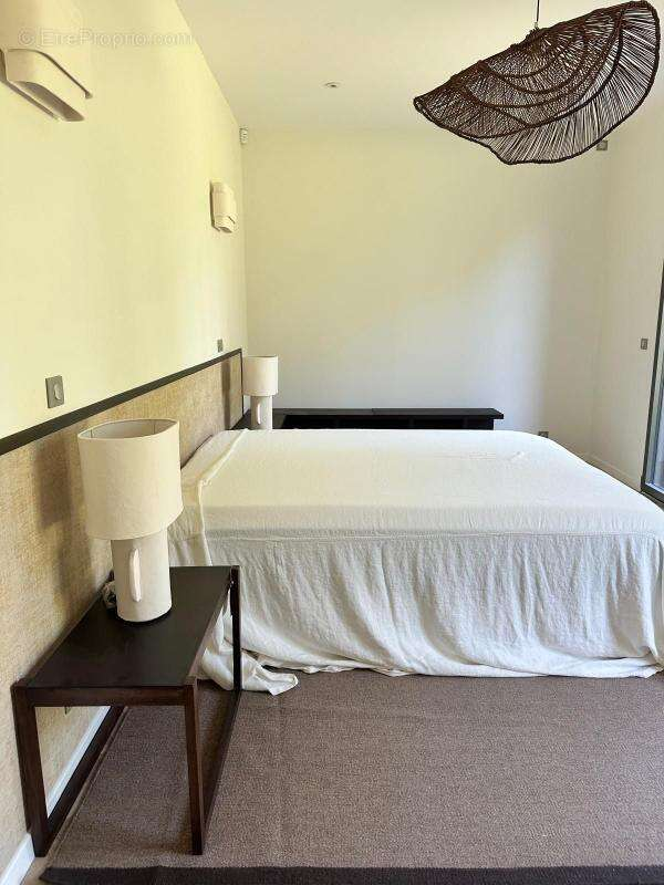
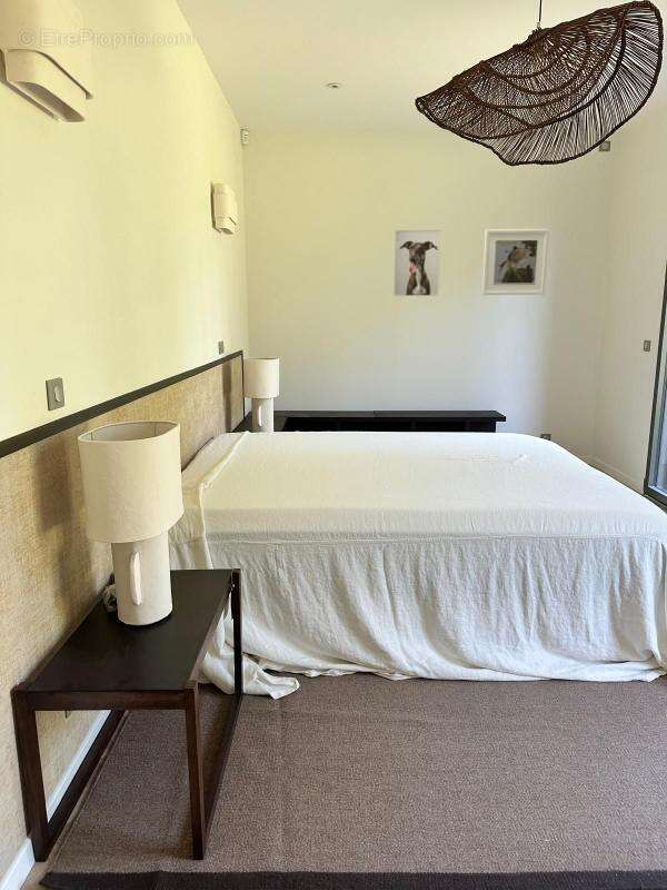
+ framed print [394,229,441,297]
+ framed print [481,228,550,296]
